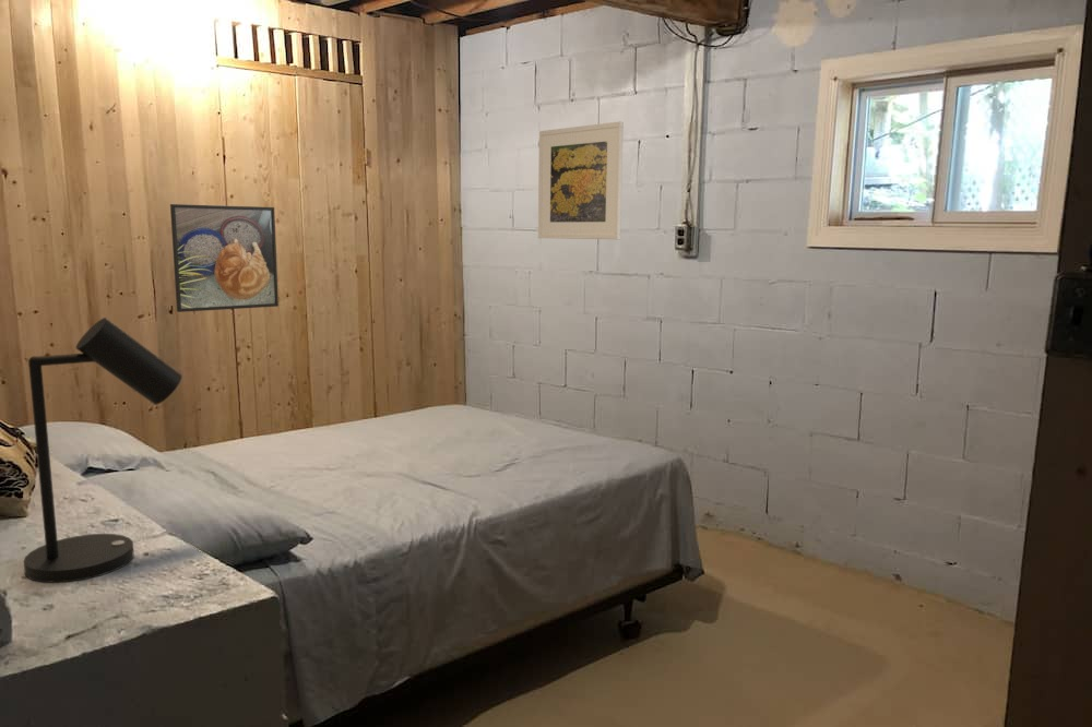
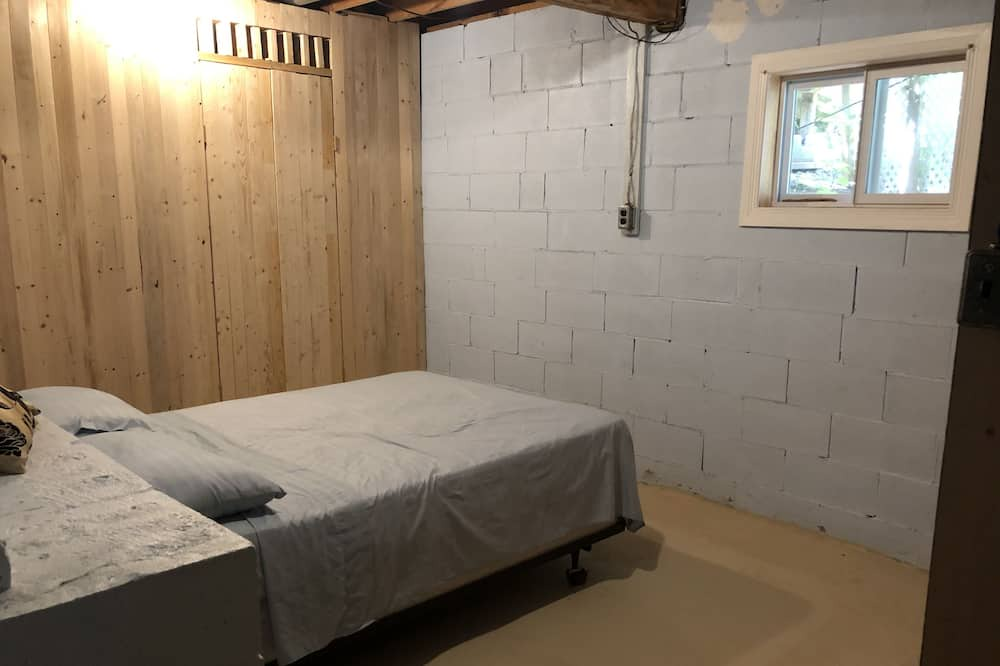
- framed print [169,203,280,313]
- desk lamp [23,317,182,584]
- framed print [537,120,625,240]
